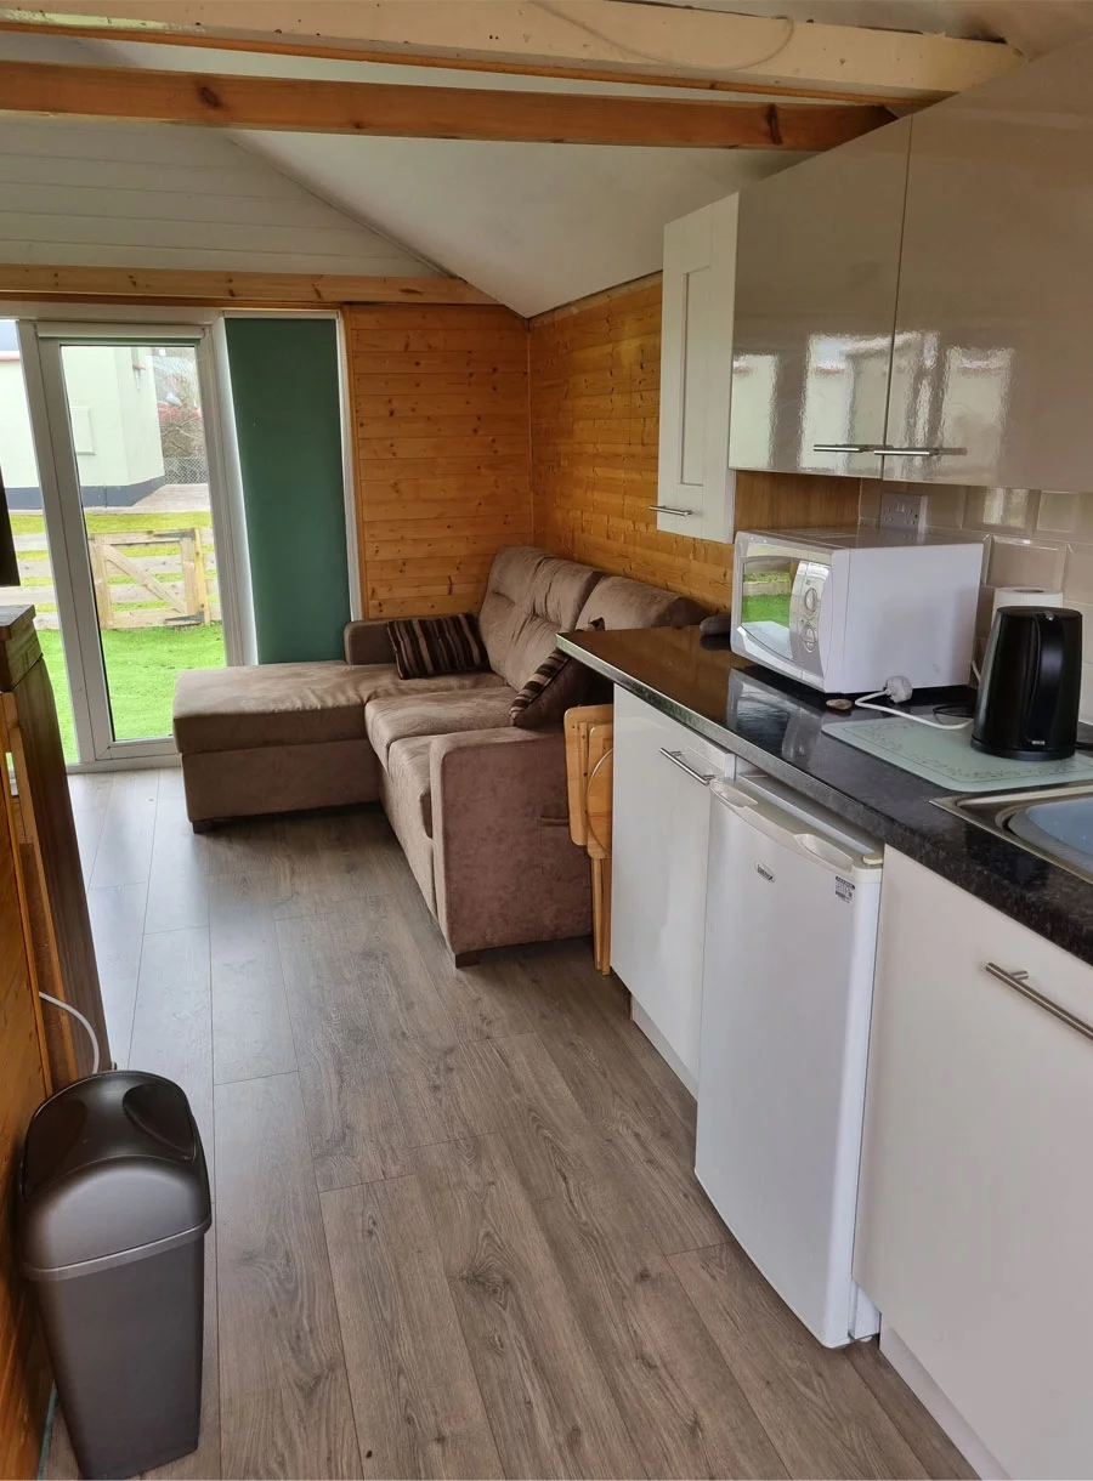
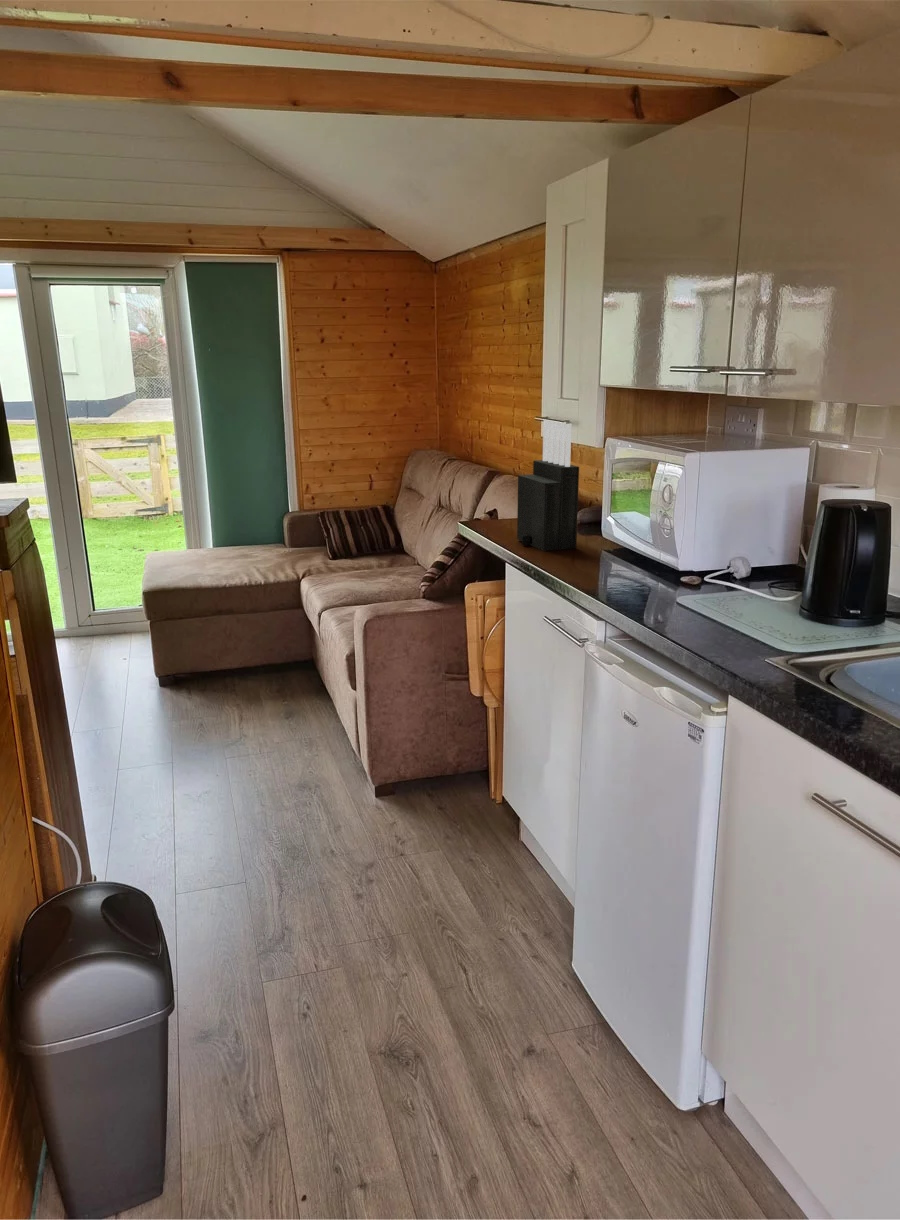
+ knife block [516,419,580,552]
